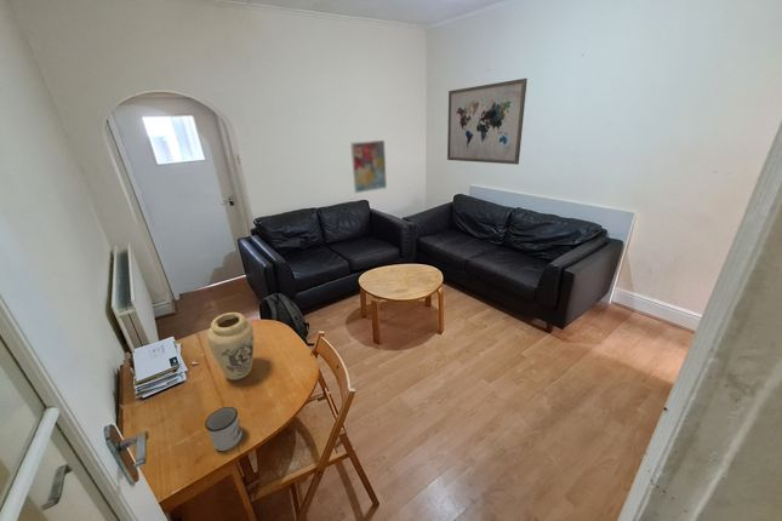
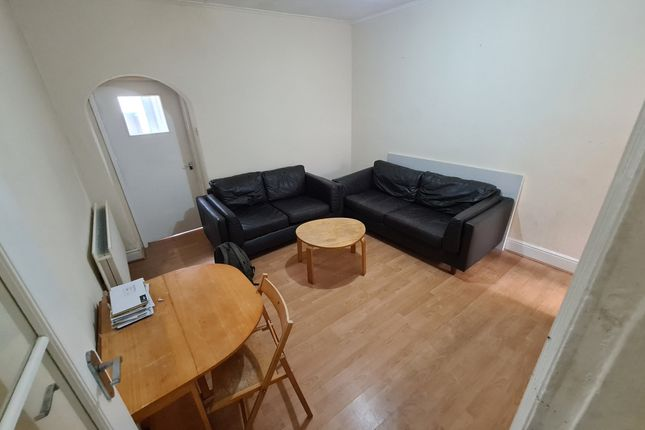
- wall art [446,78,529,166]
- vase [206,311,255,380]
- mug [204,405,244,452]
- wall art [349,139,388,194]
